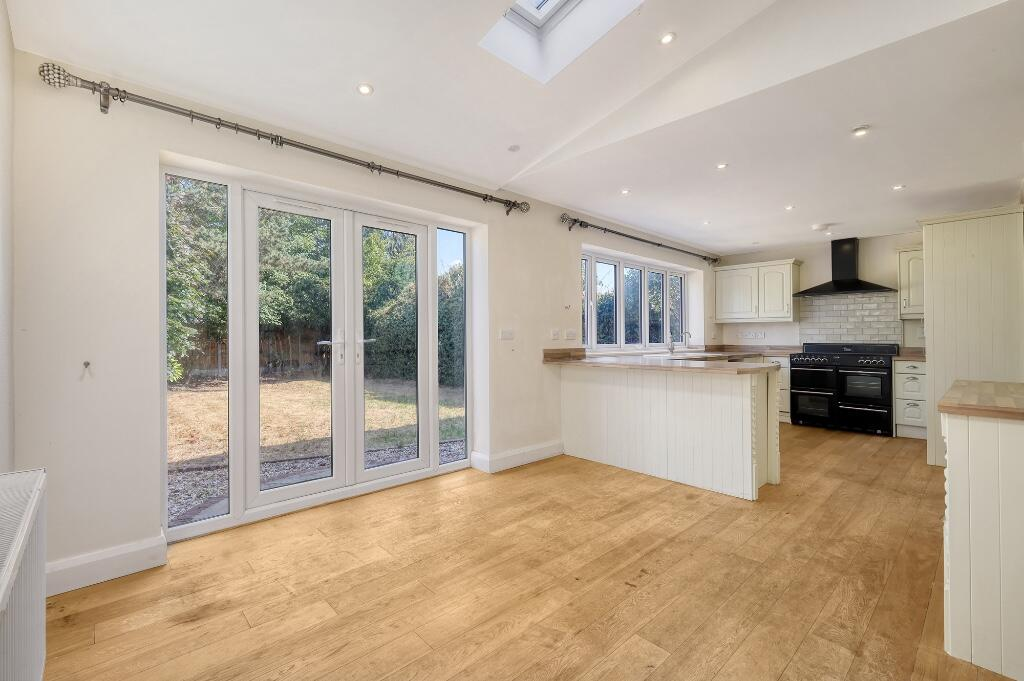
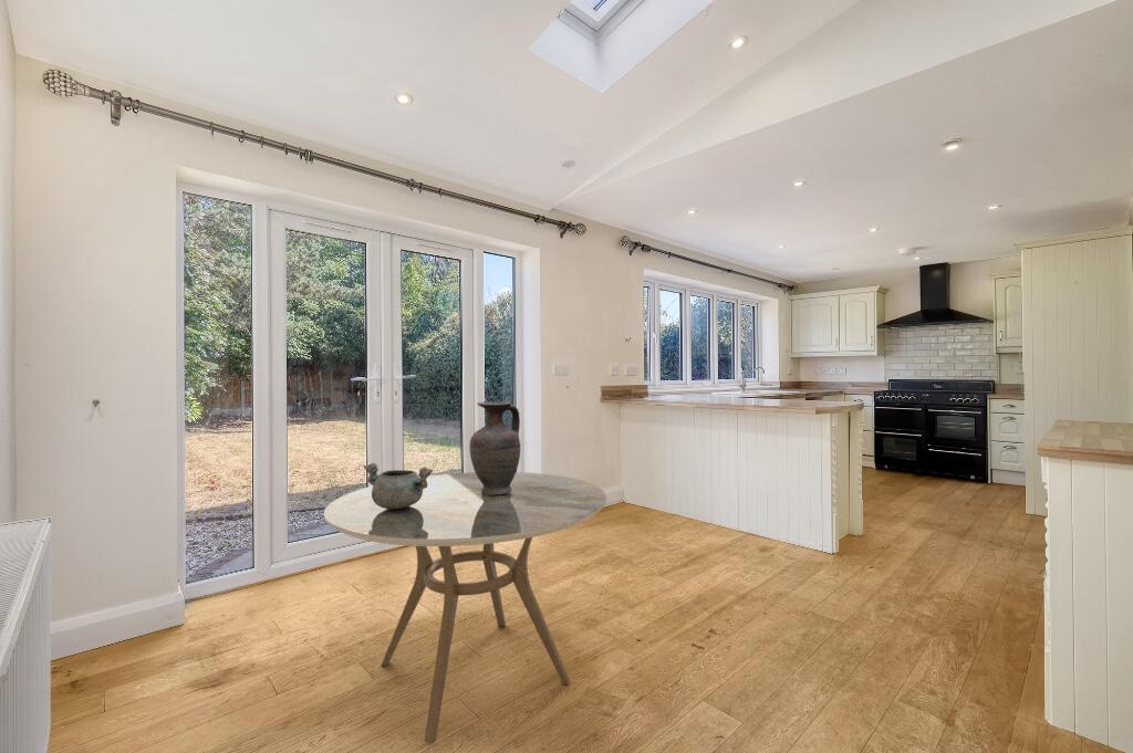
+ dining table [323,471,607,744]
+ decorative bowl [363,462,434,510]
+ vase [468,400,522,495]
